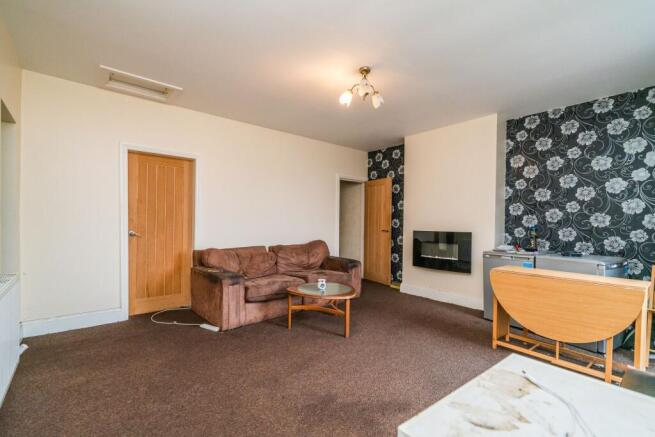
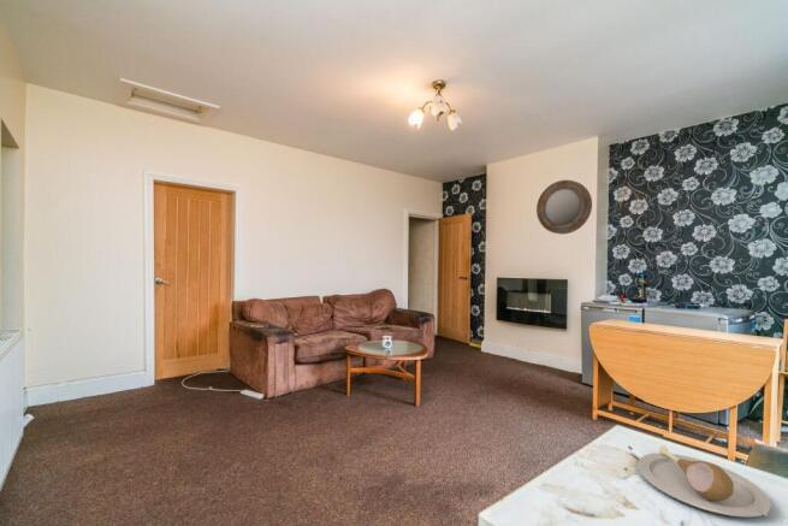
+ home mirror [535,179,593,235]
+ plate [636,444,772,519]
